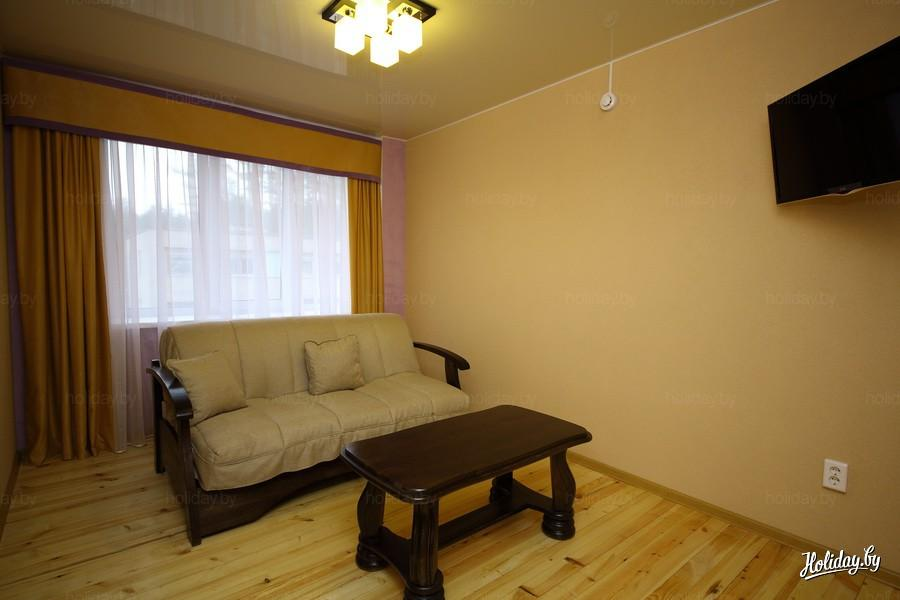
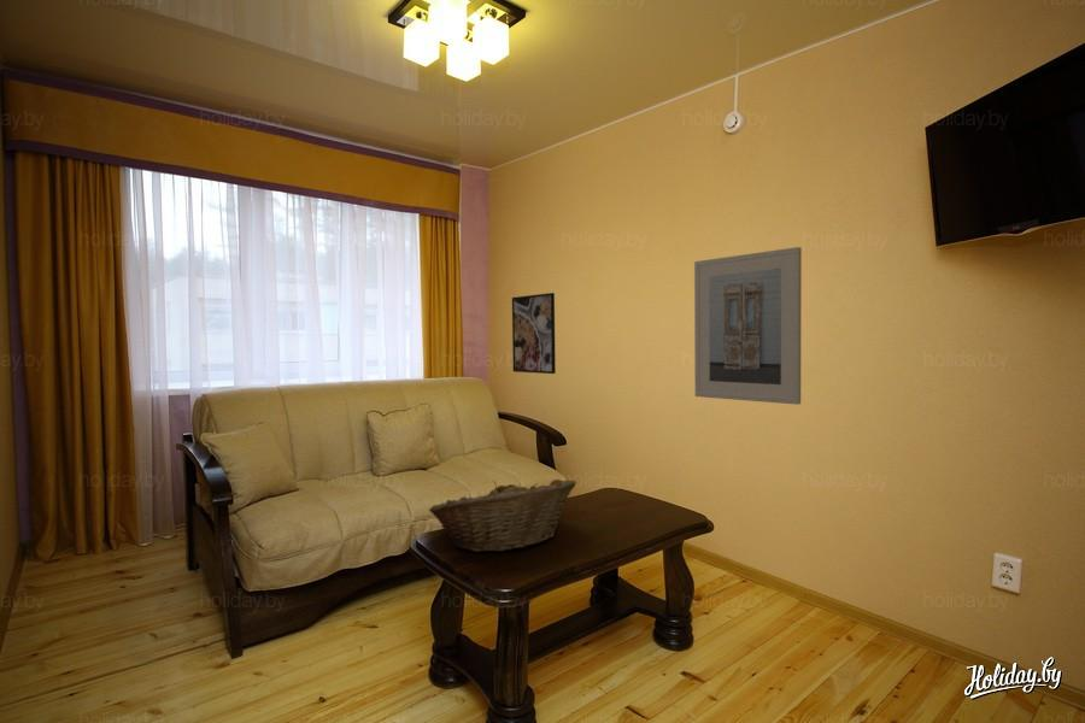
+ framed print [693,246,803,406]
+ fruit basket [428,478,577,553]
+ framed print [511,292,557,375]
